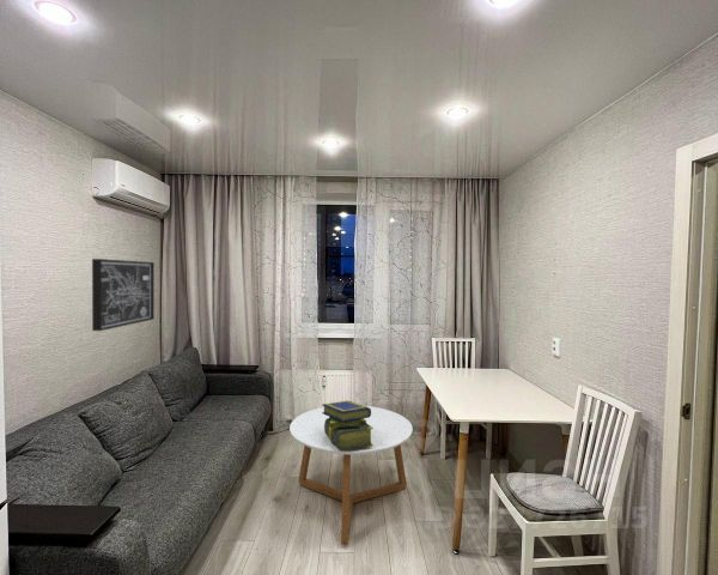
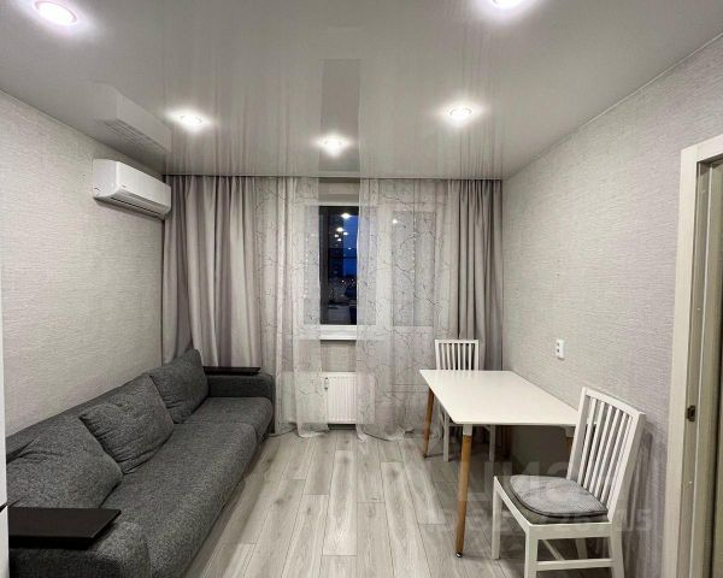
- stack of books [321,400,373,450]
- coffee table [288,405,414,546]
- wall art [91,258,156,332]
